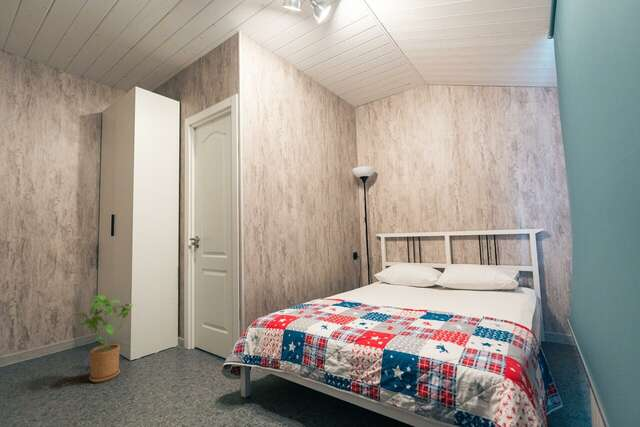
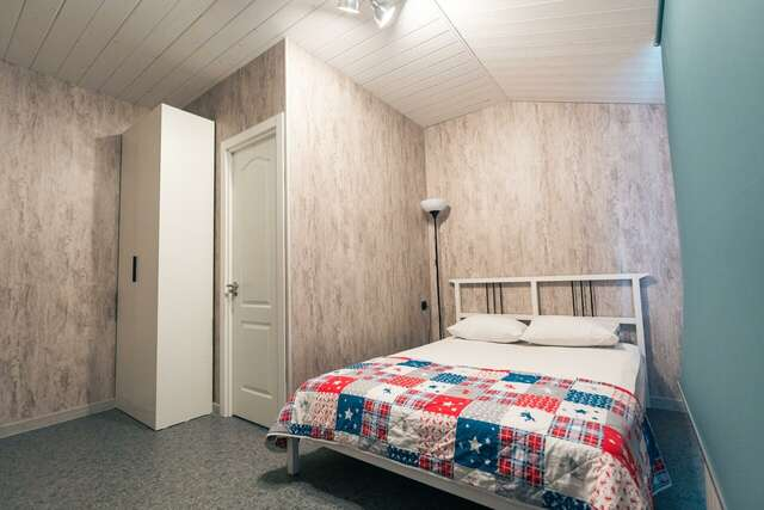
- house plant [66,294,134,383]
